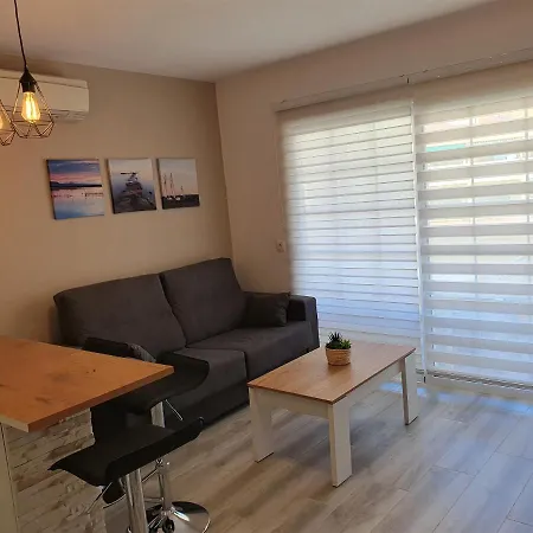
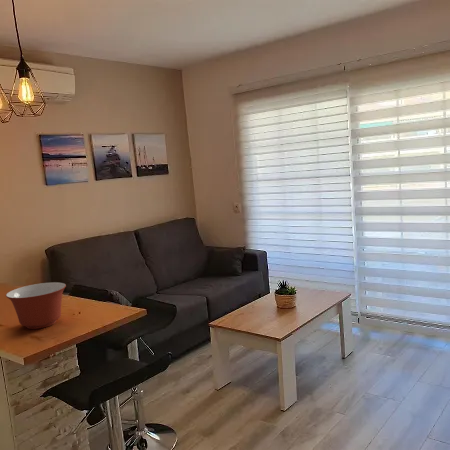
+ mixing bowl [5,281,67,330]
